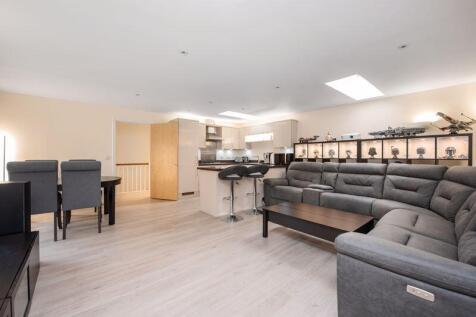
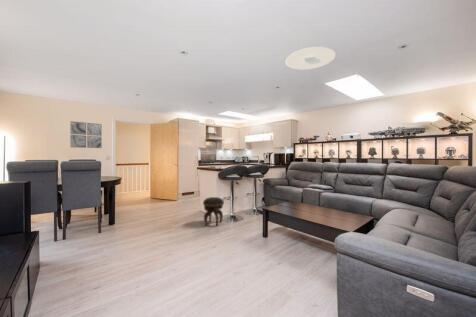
+ footstool [202,196,225,227]
+ ceiling light [284,46,336,71]
+ wall art [69,120,103,149]
